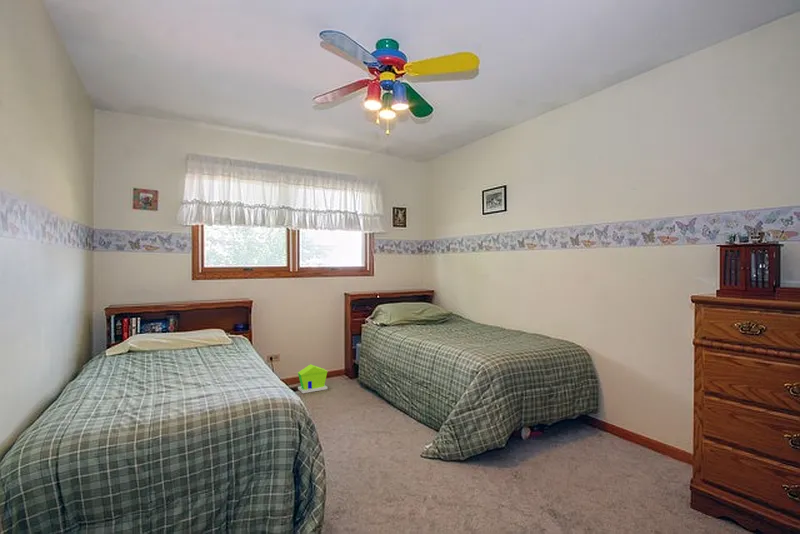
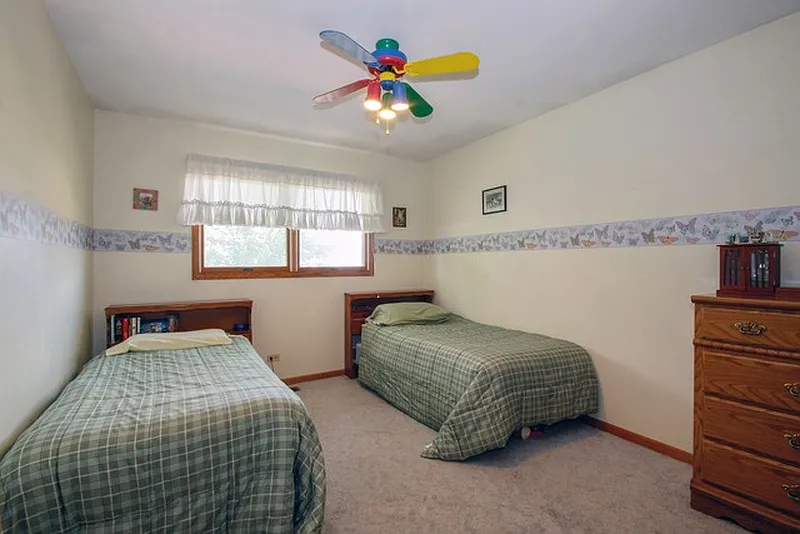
- toy house [297,363,329,394]
